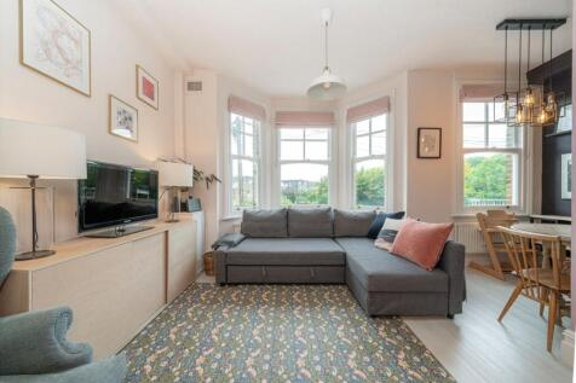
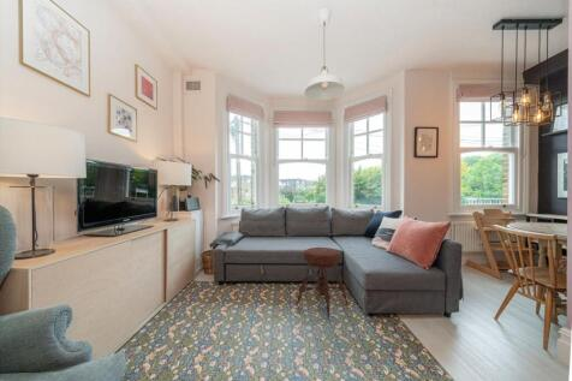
+ stool [296,246,350,319]
